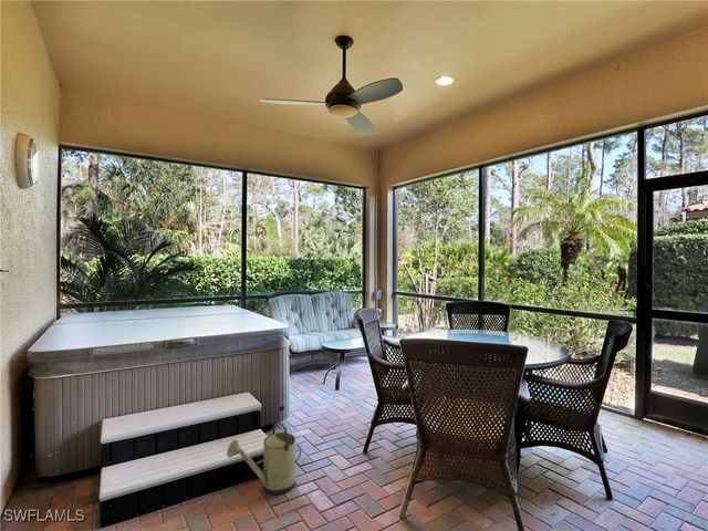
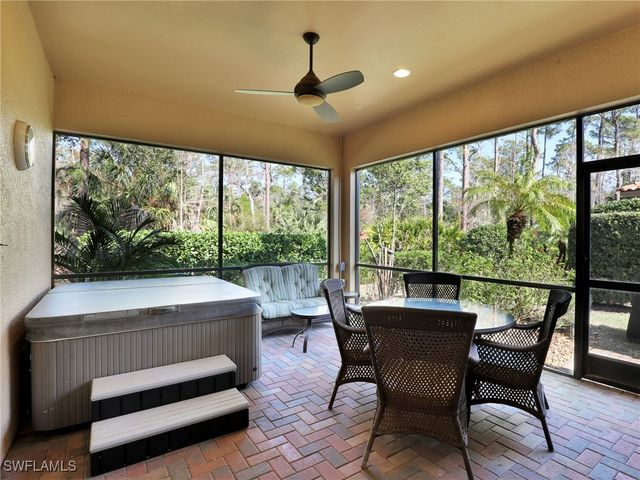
- watering can [226,418,302,496]
